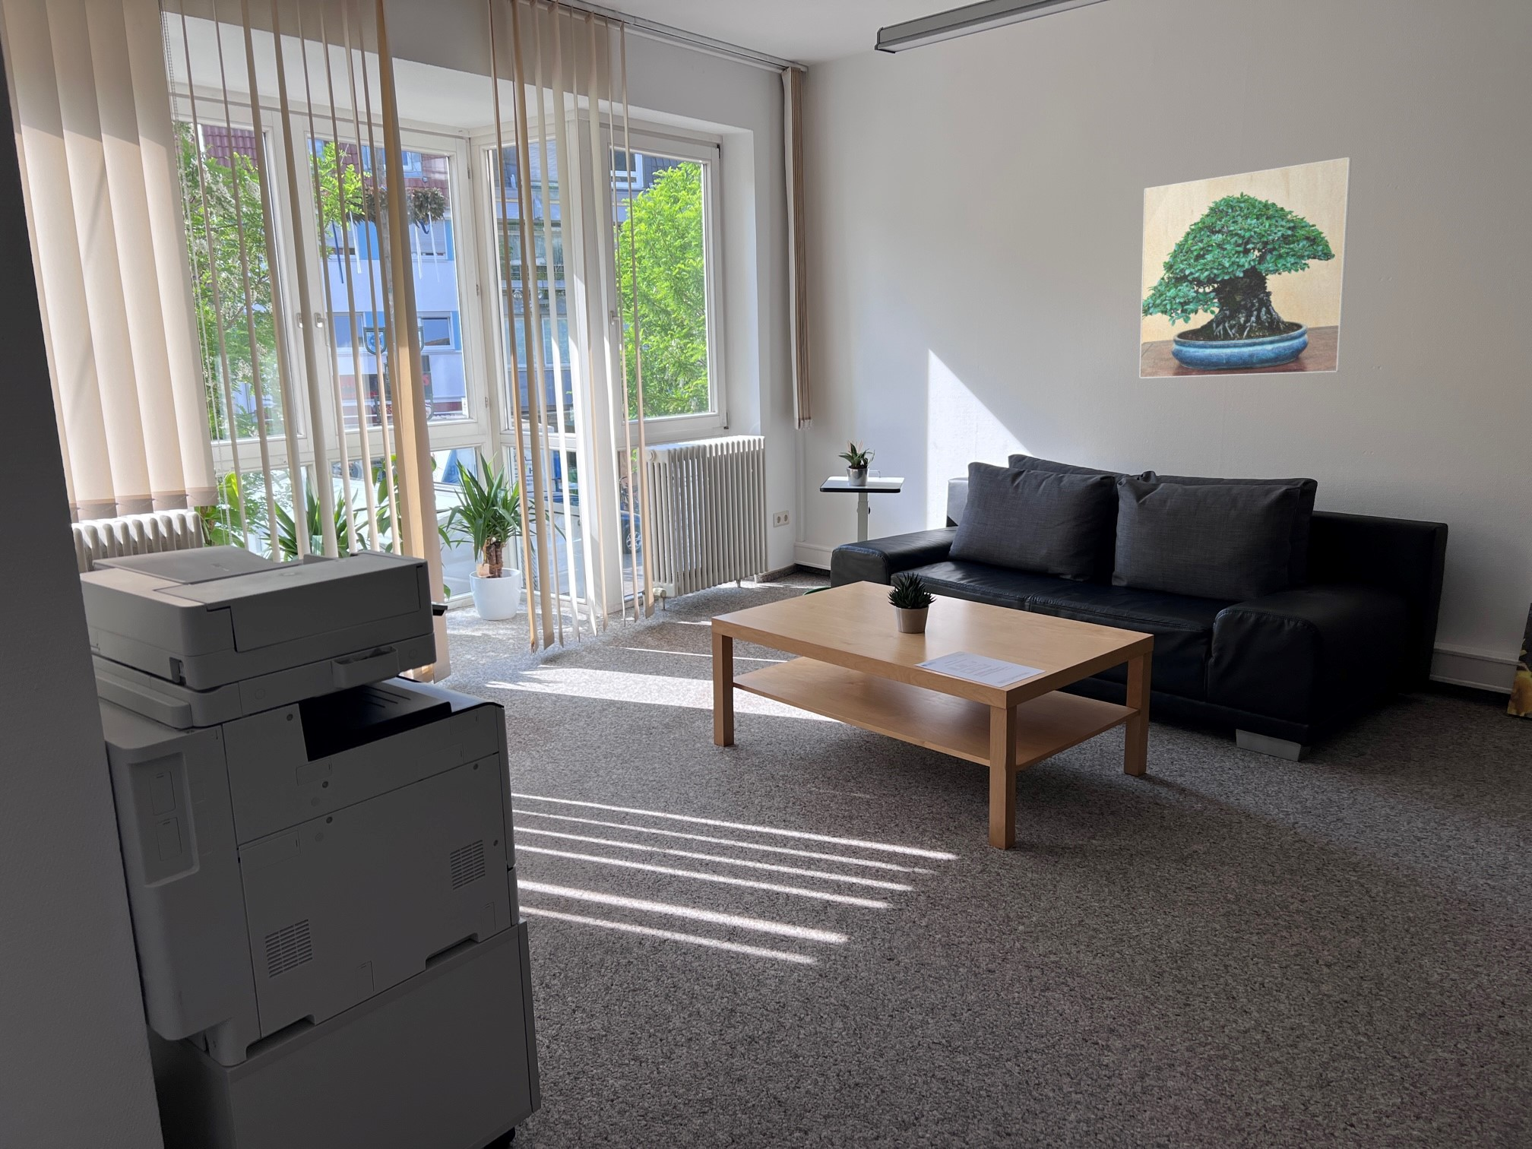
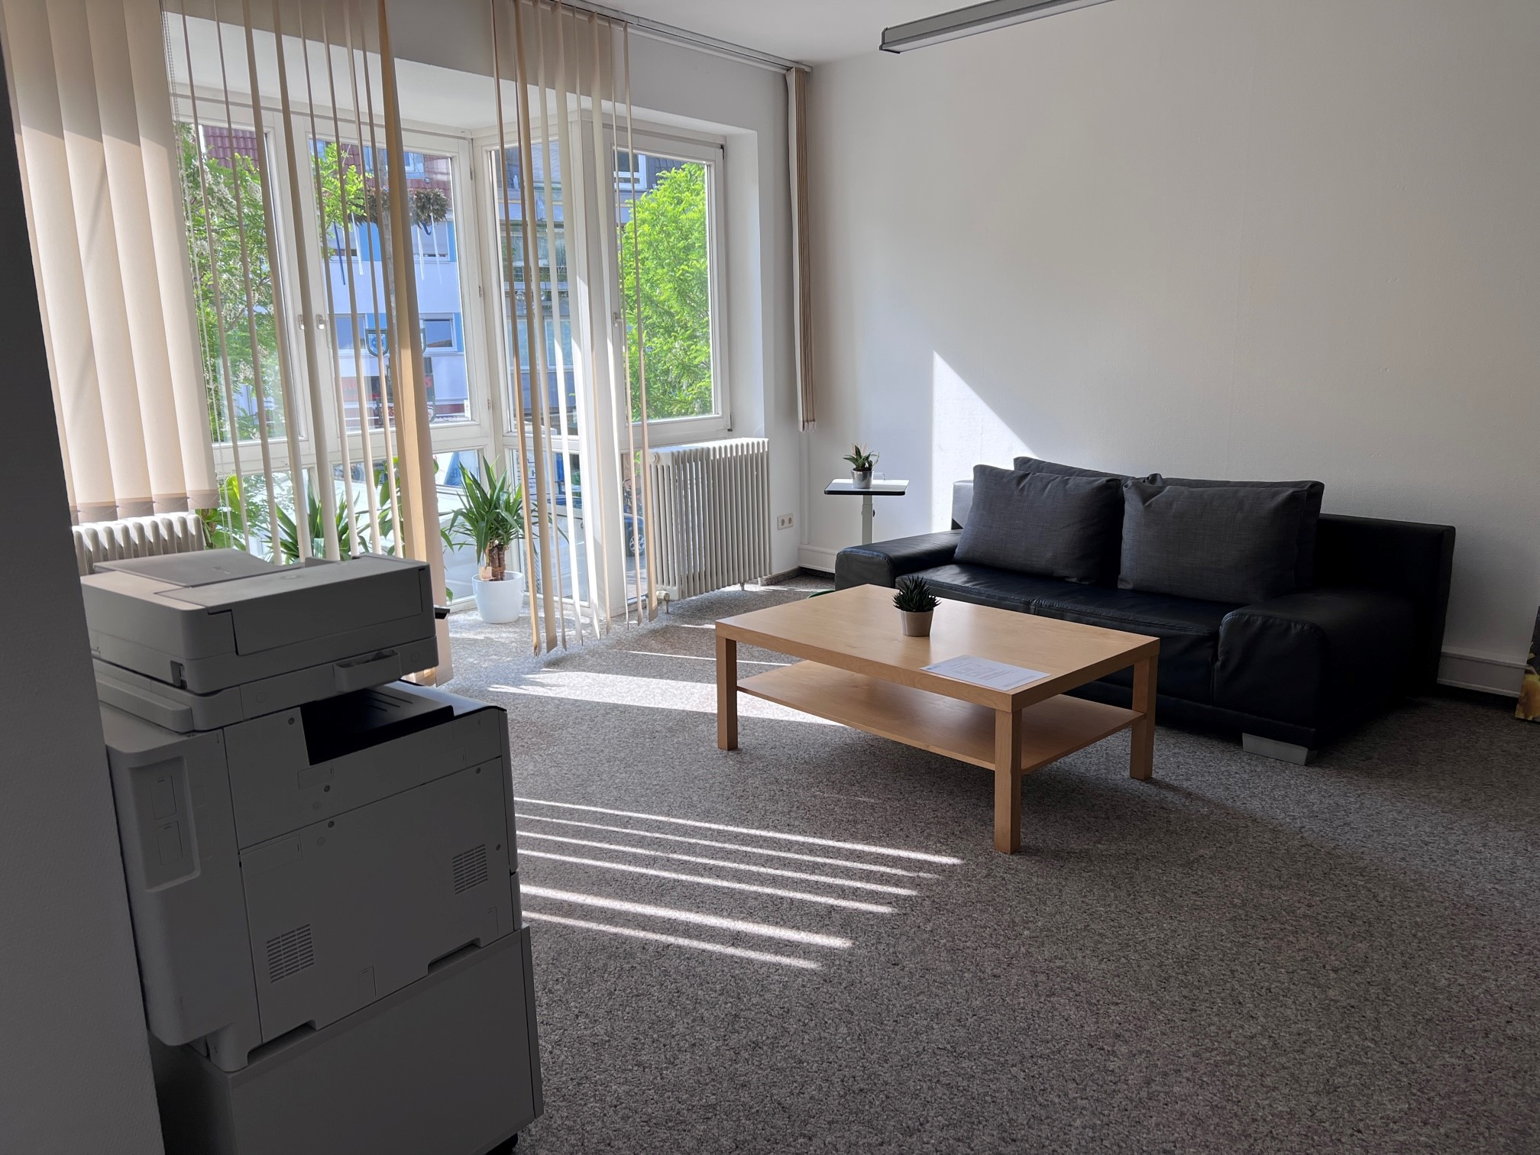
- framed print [1139,157,1352,379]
